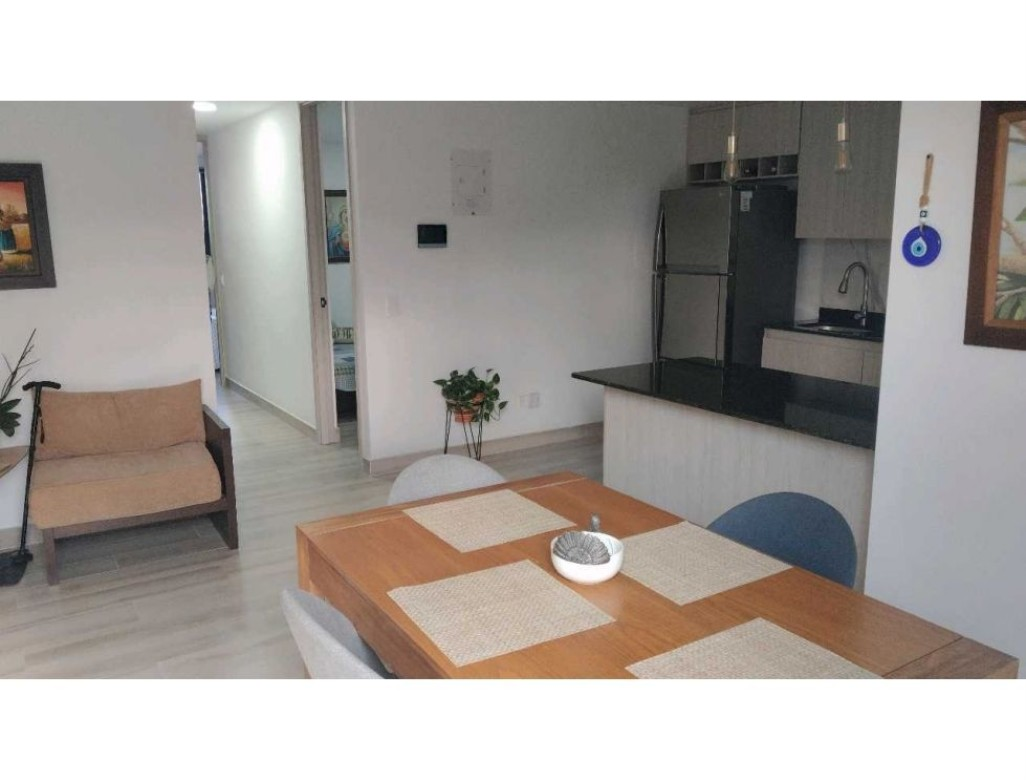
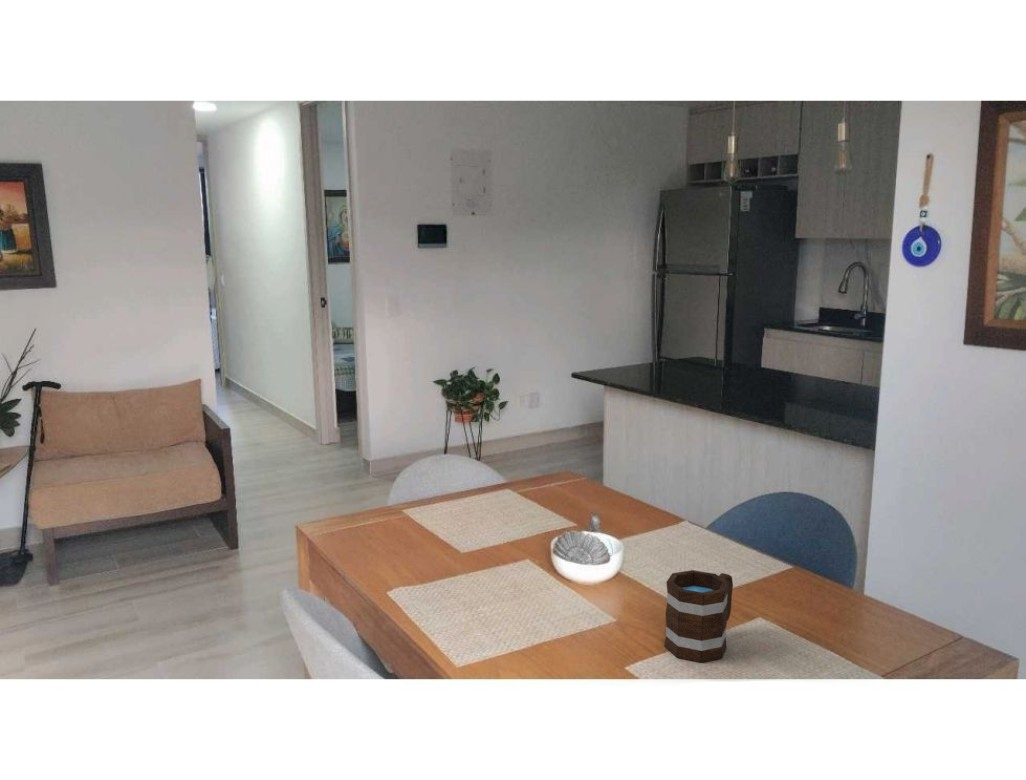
+ mug [664,569,734,663]
